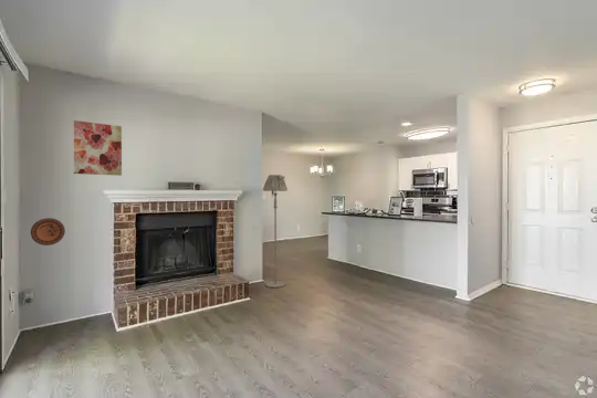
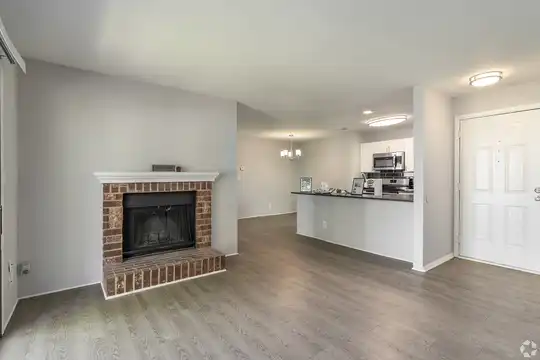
- decorative plate [30,217,66,247]
- floor lamp [262,174,289,289]
- wall art [73,119,123,177]
